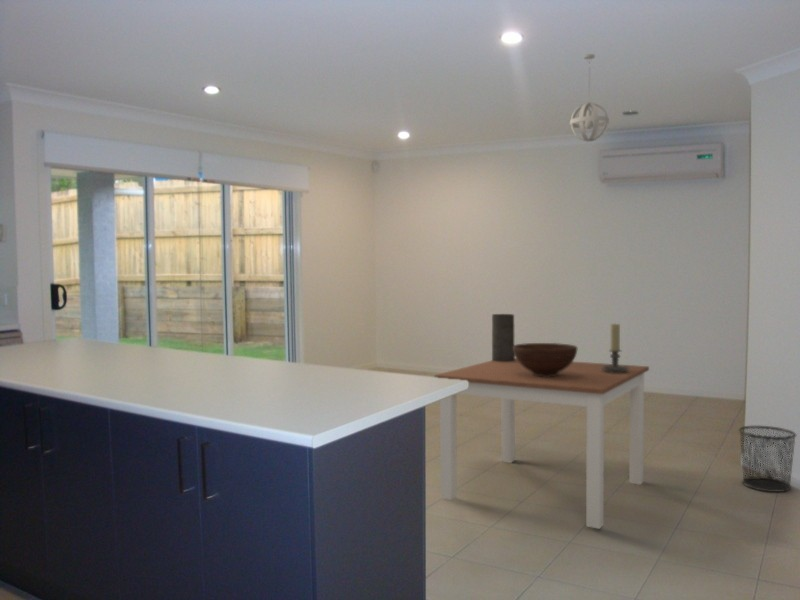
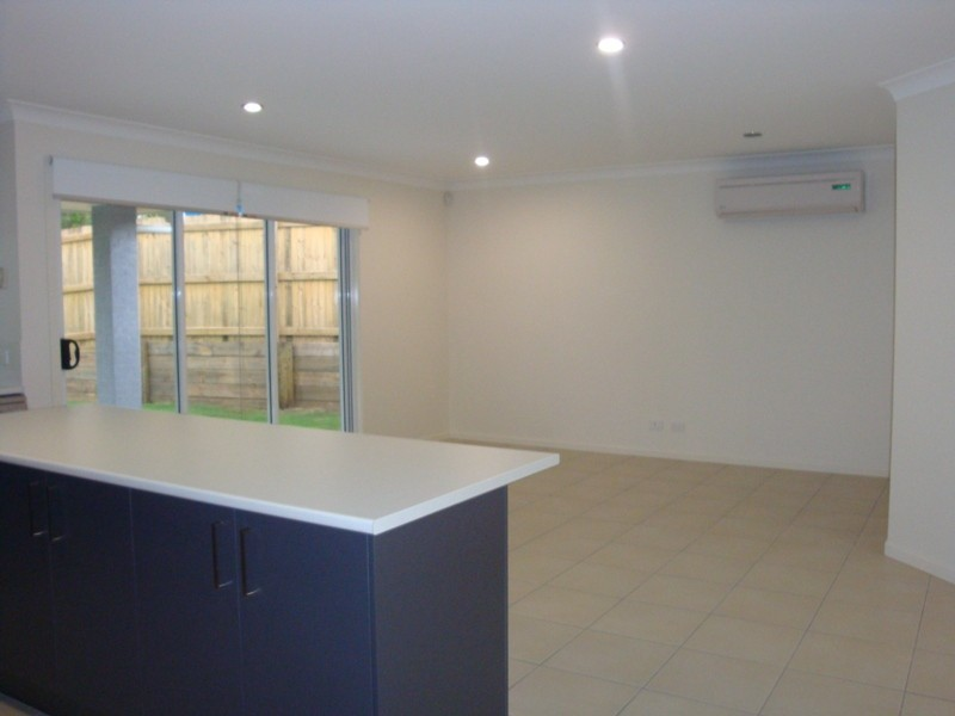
- candle holder [601,323,629,373]
- pendant light [569,53,610,143]
- dining table [433,357,650,530]
- vase [491,313,515,362]
- fruit bowl [513,342,578,377]
- waste bin [737,425,797,493]
